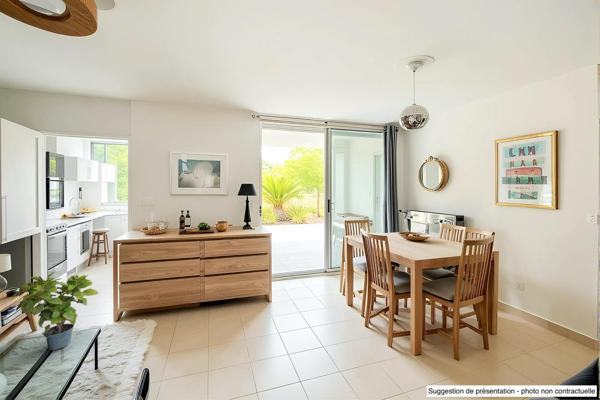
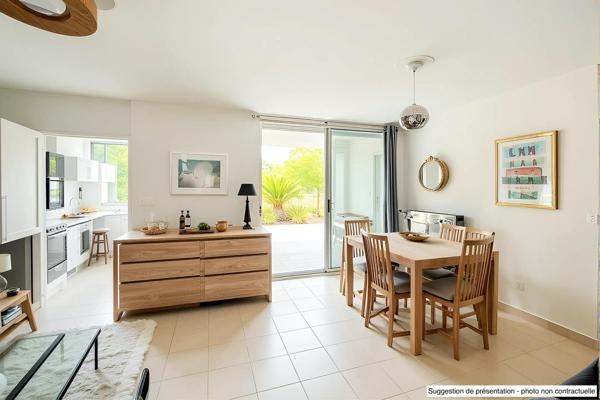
- potted plant [11,271,100,351]
